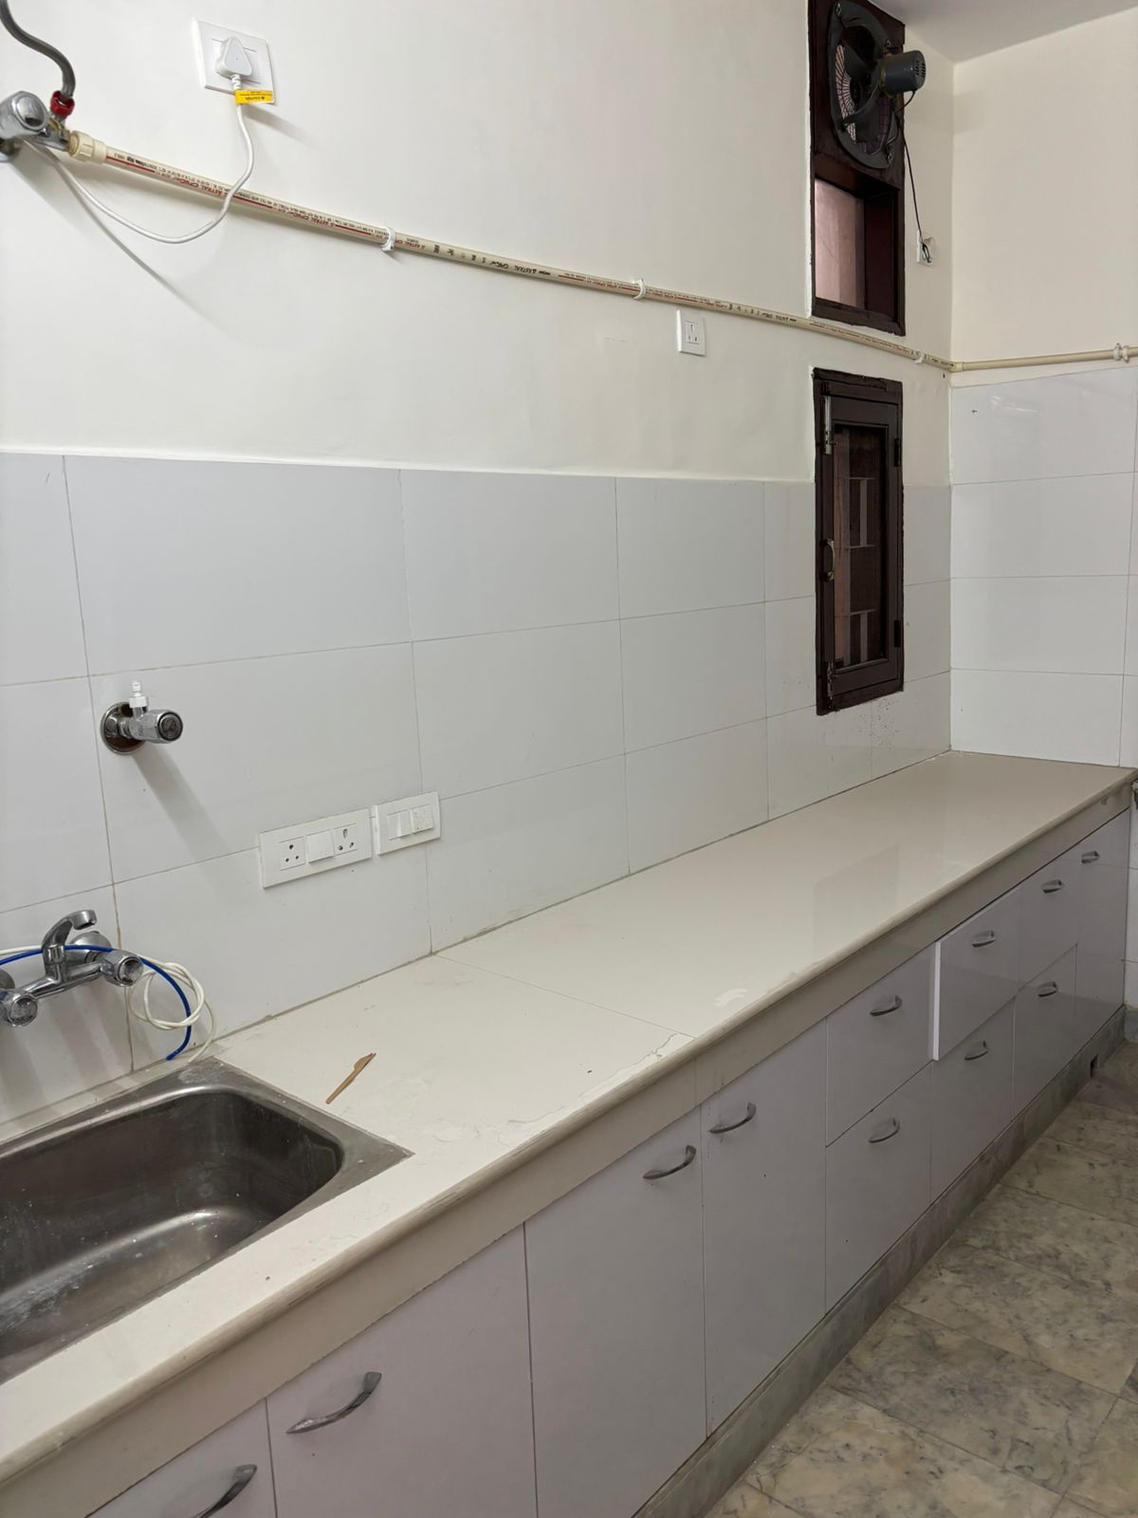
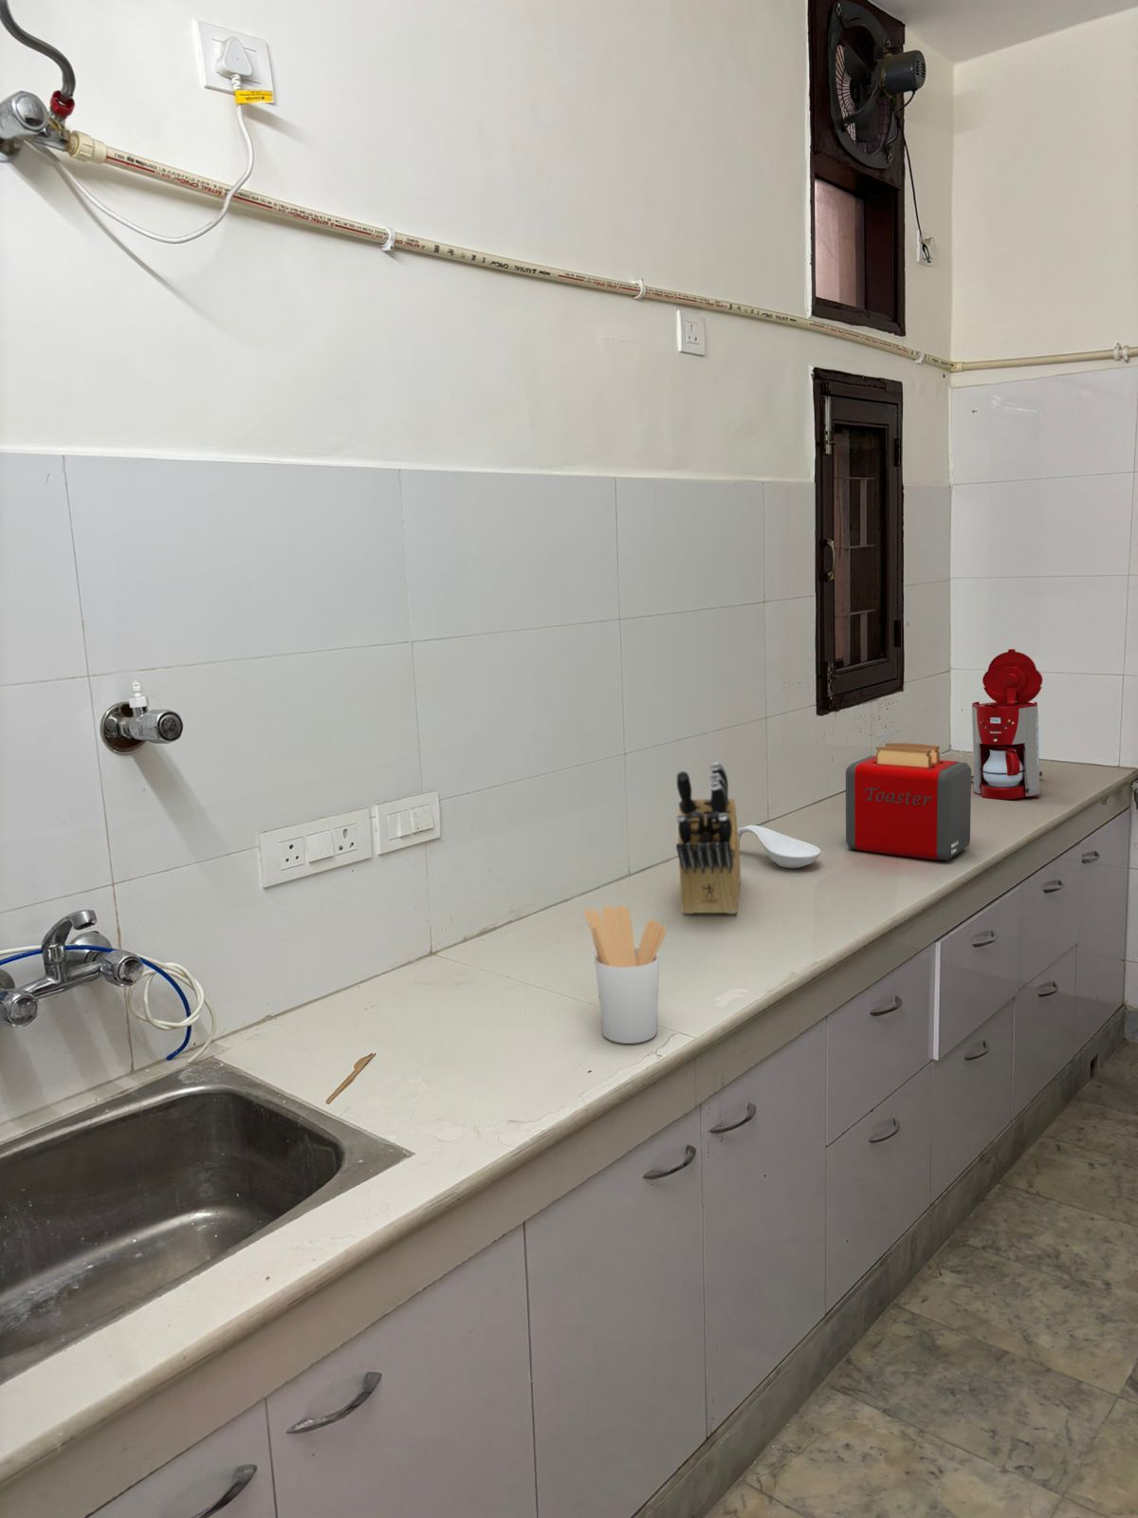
+ coffee maker [971,648,1044,800]
+ knife block [675,761,741,914]
+ toaster [845,742,972,862]
+ spoon rest [738,825,821,869]
+ utensil holder [583,905,668,1045]
